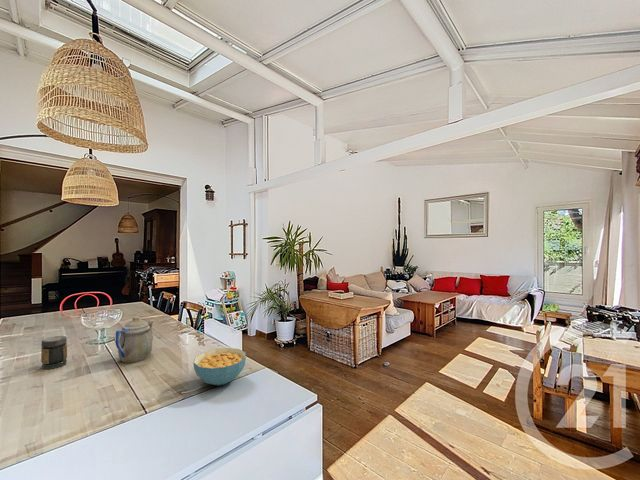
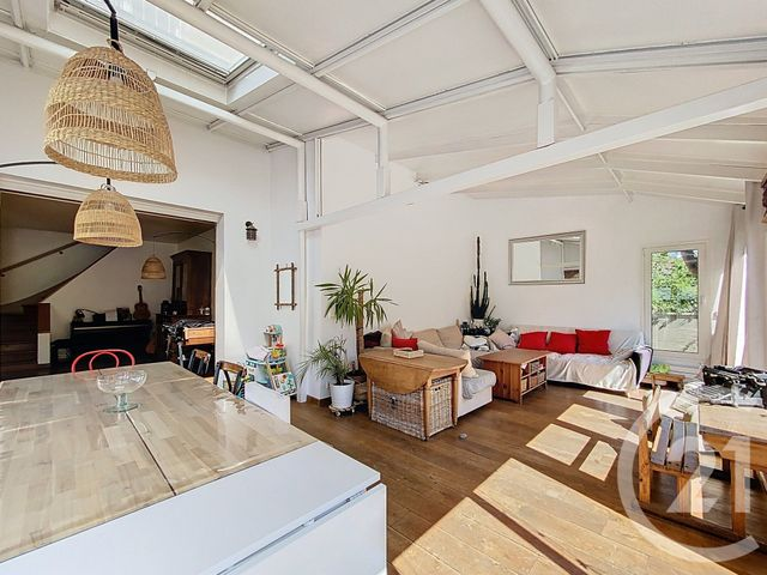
- teapot [114,315,155,364]
- jar [40,335,68,370]
- cereal bowl [192,347,247,386]
